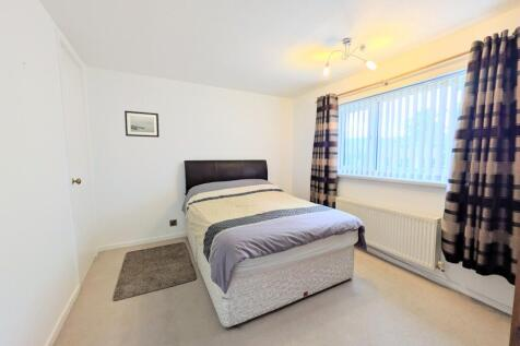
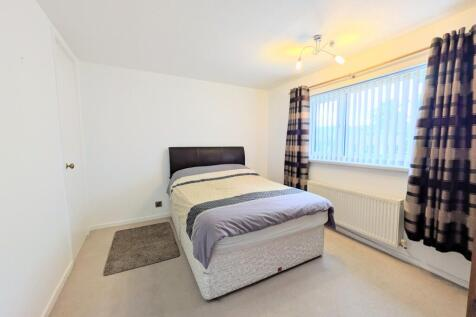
- wall art [123,109,161,139]
